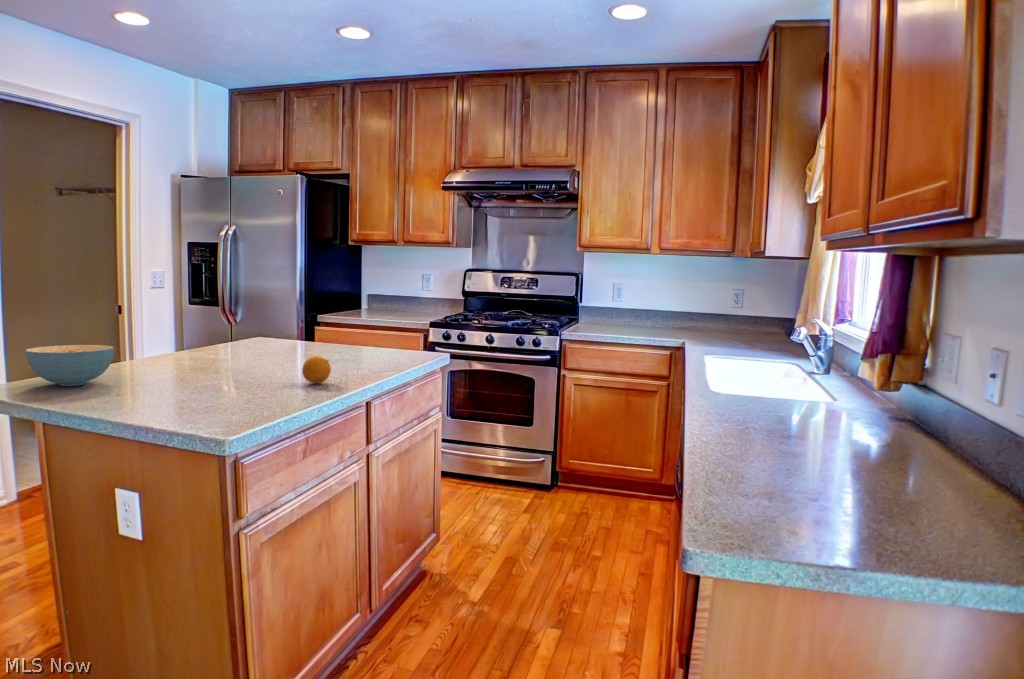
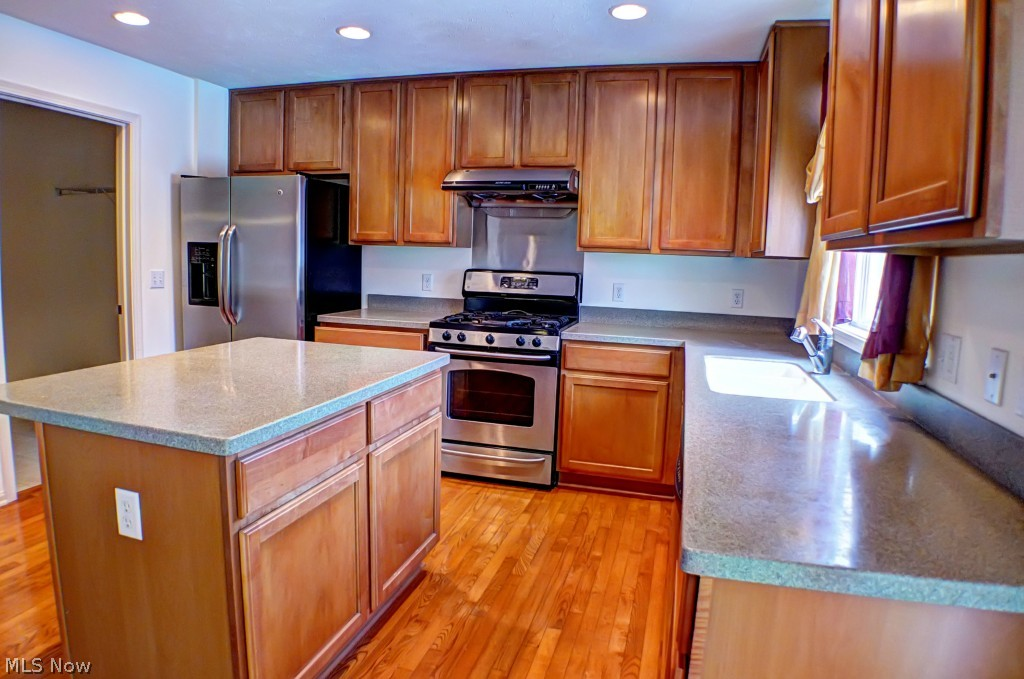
- cereal bowl [25,344,115,387]
- fruit [301,355,332,384]
